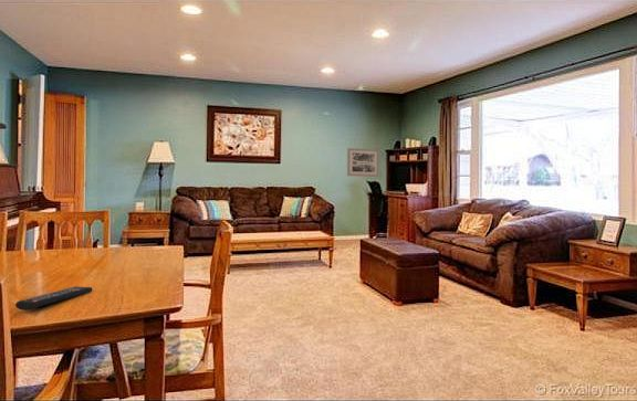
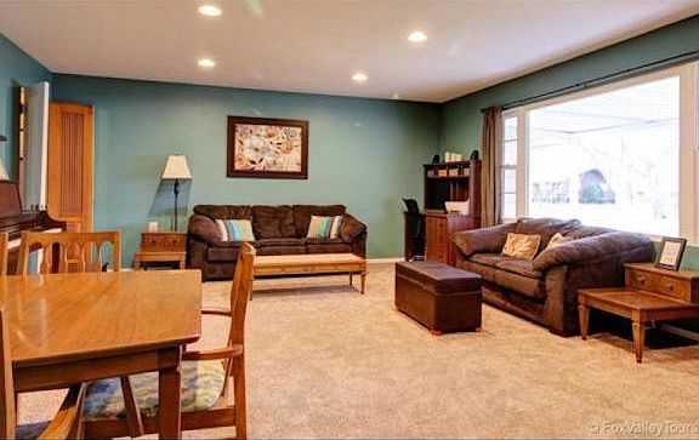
- wall art [346,147,380,178]
- remote control [14,285,93,312]
